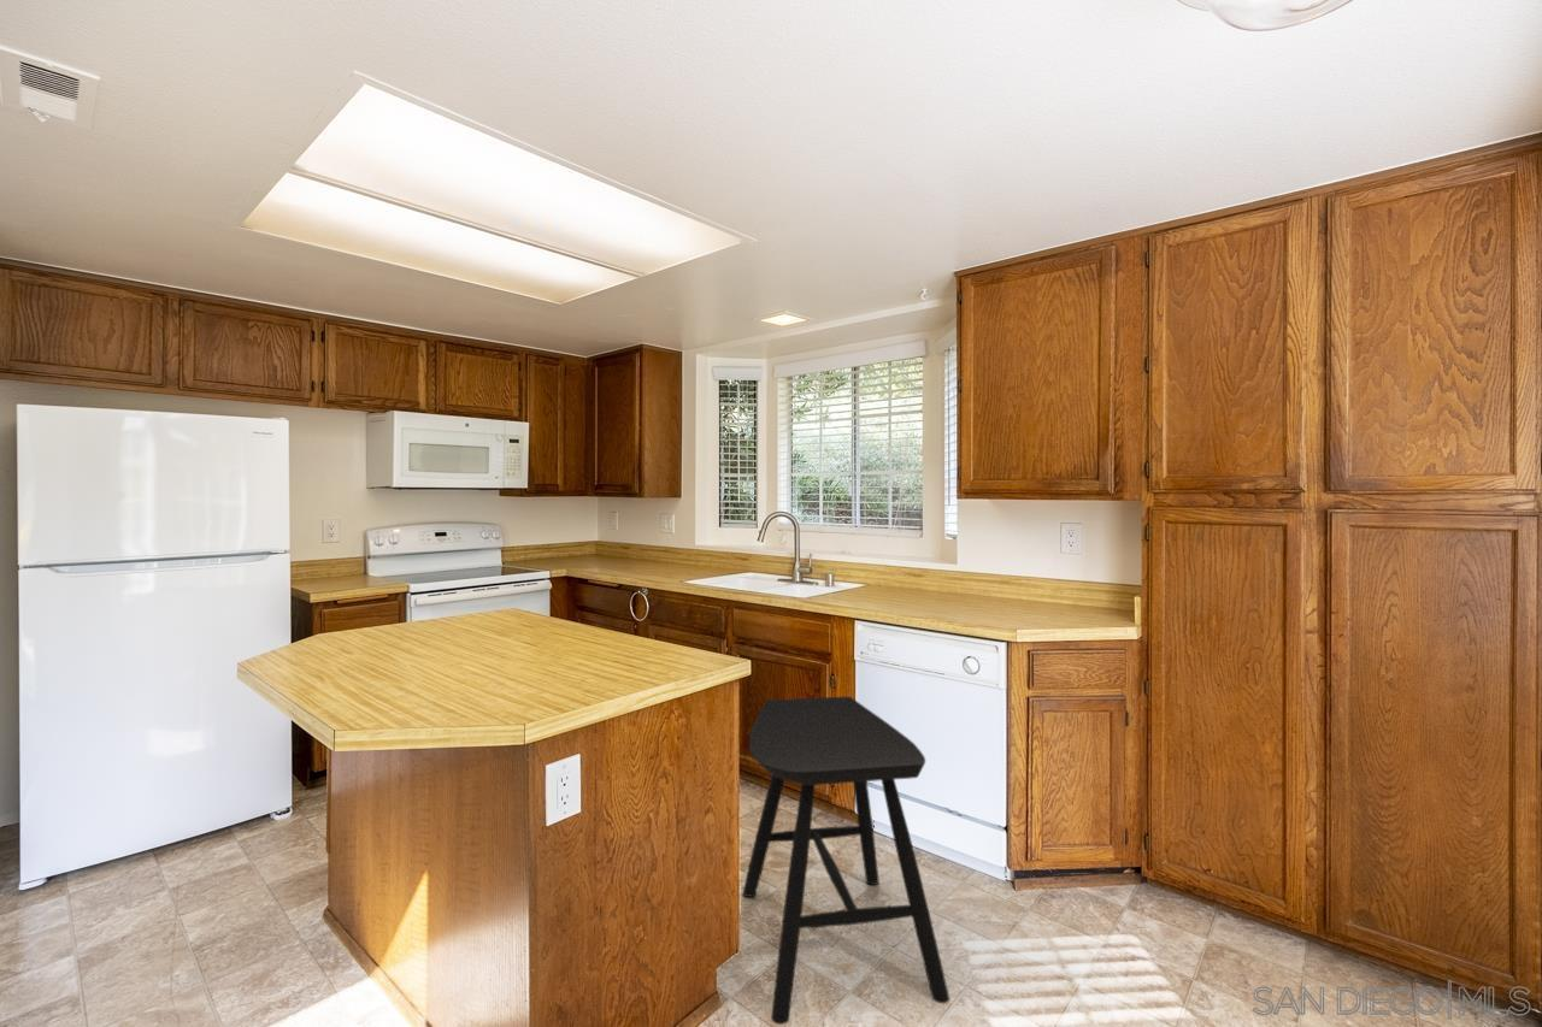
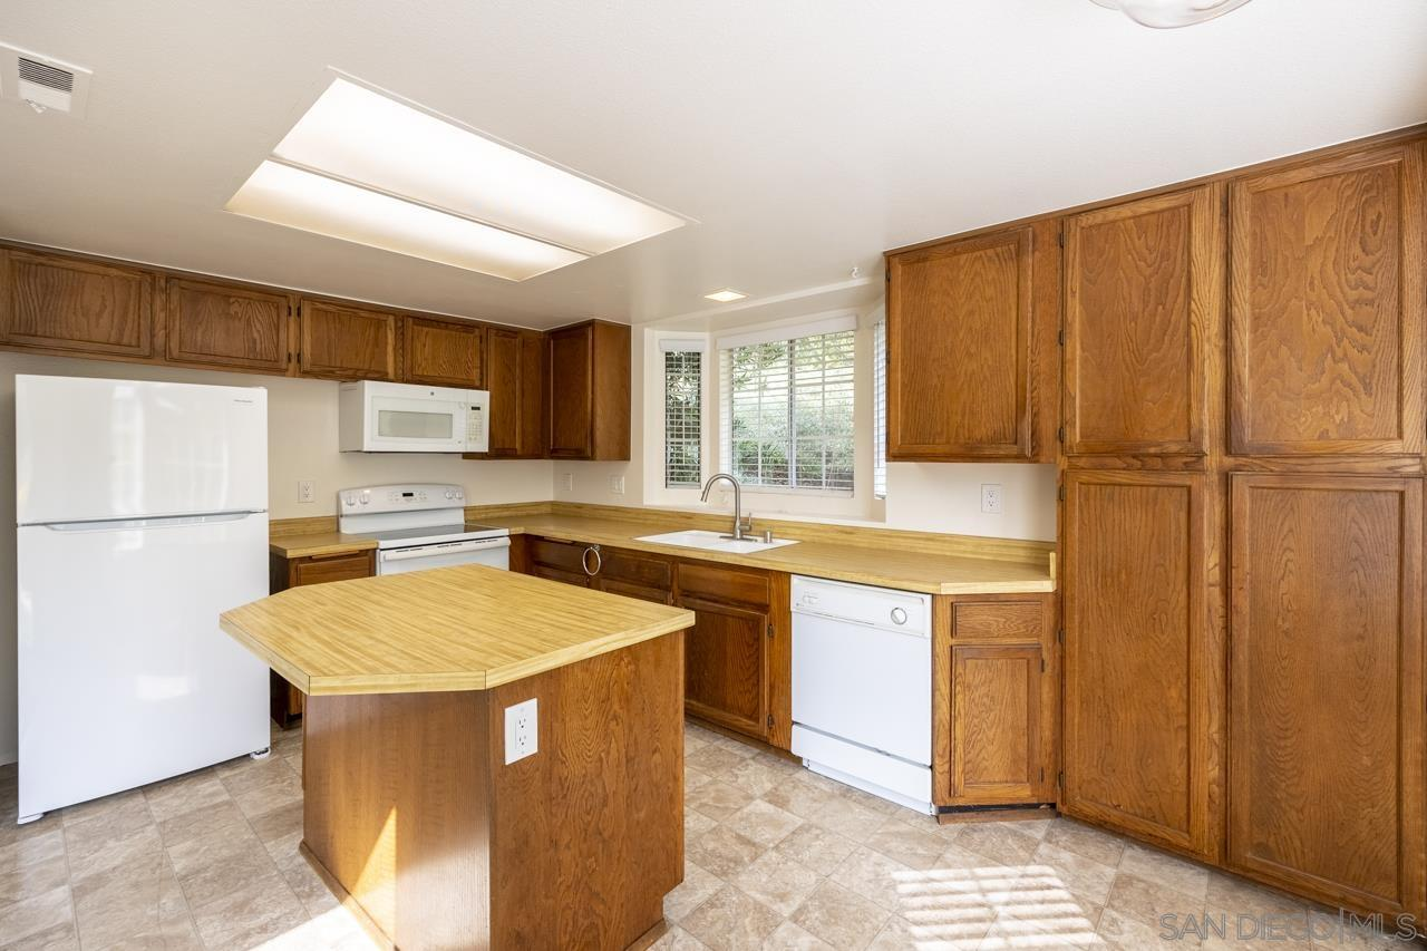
- stool [742,695,950,1026]
